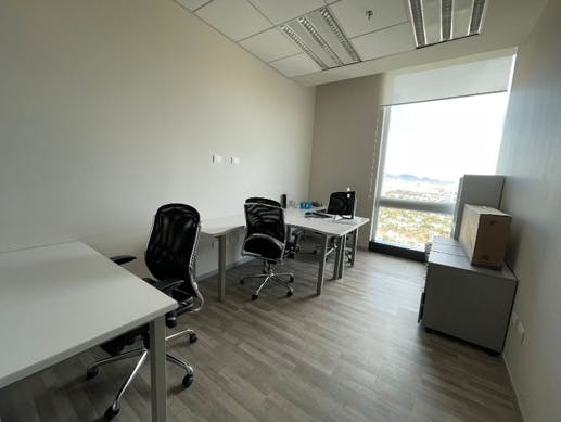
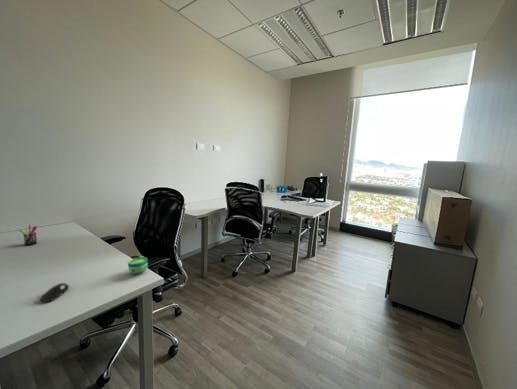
+ computer mouse [39,282,70,303]
+ cup [127,255,149,275]
+ pen holder [18,224,38,247]
